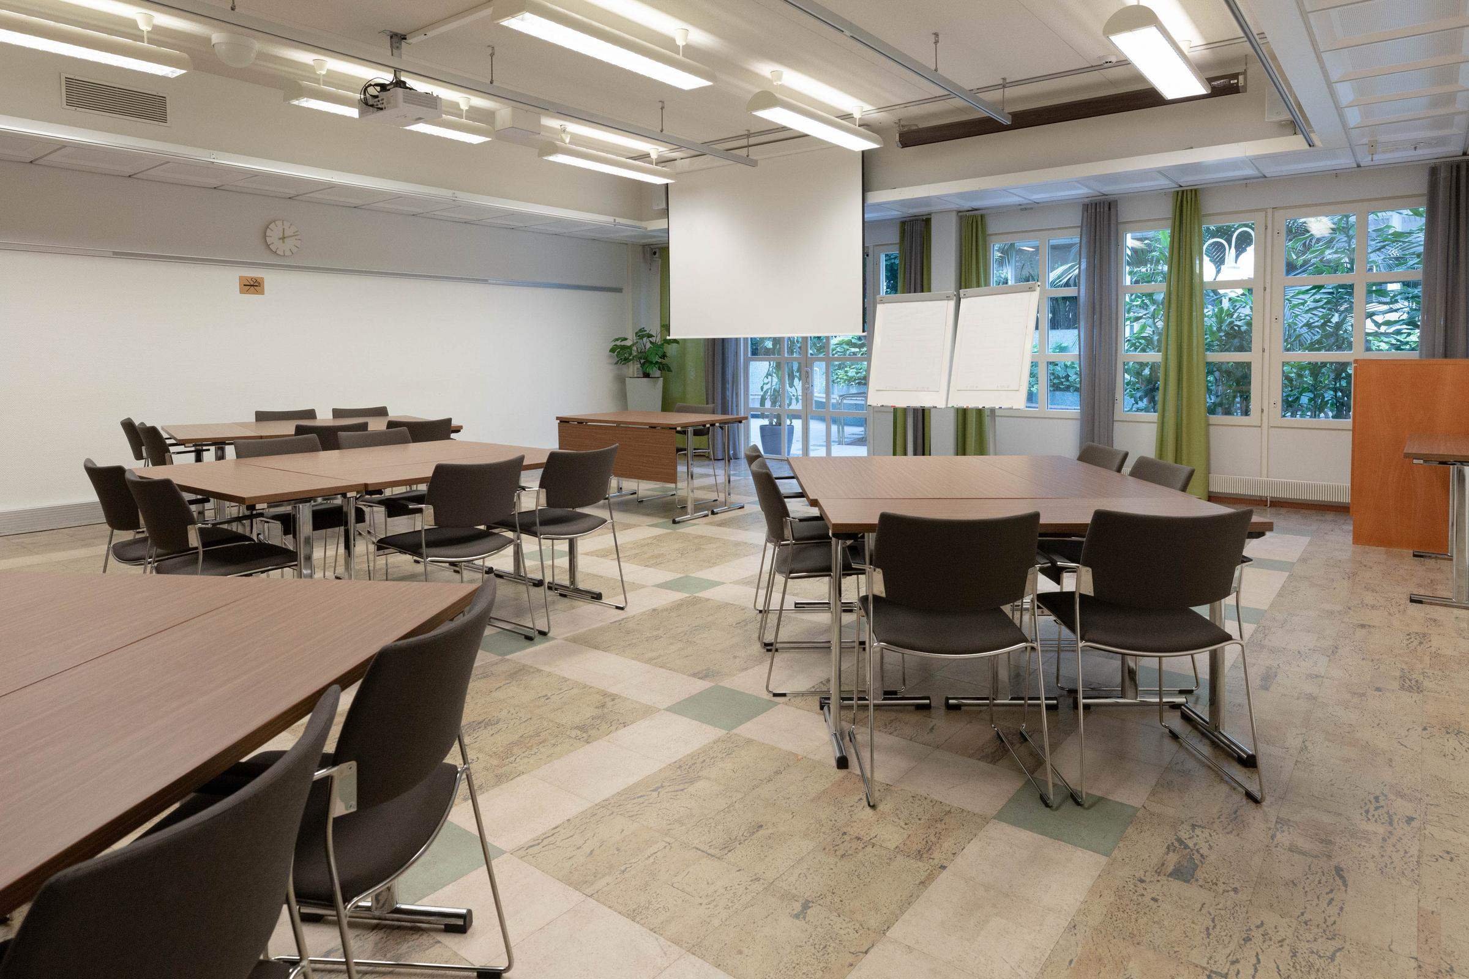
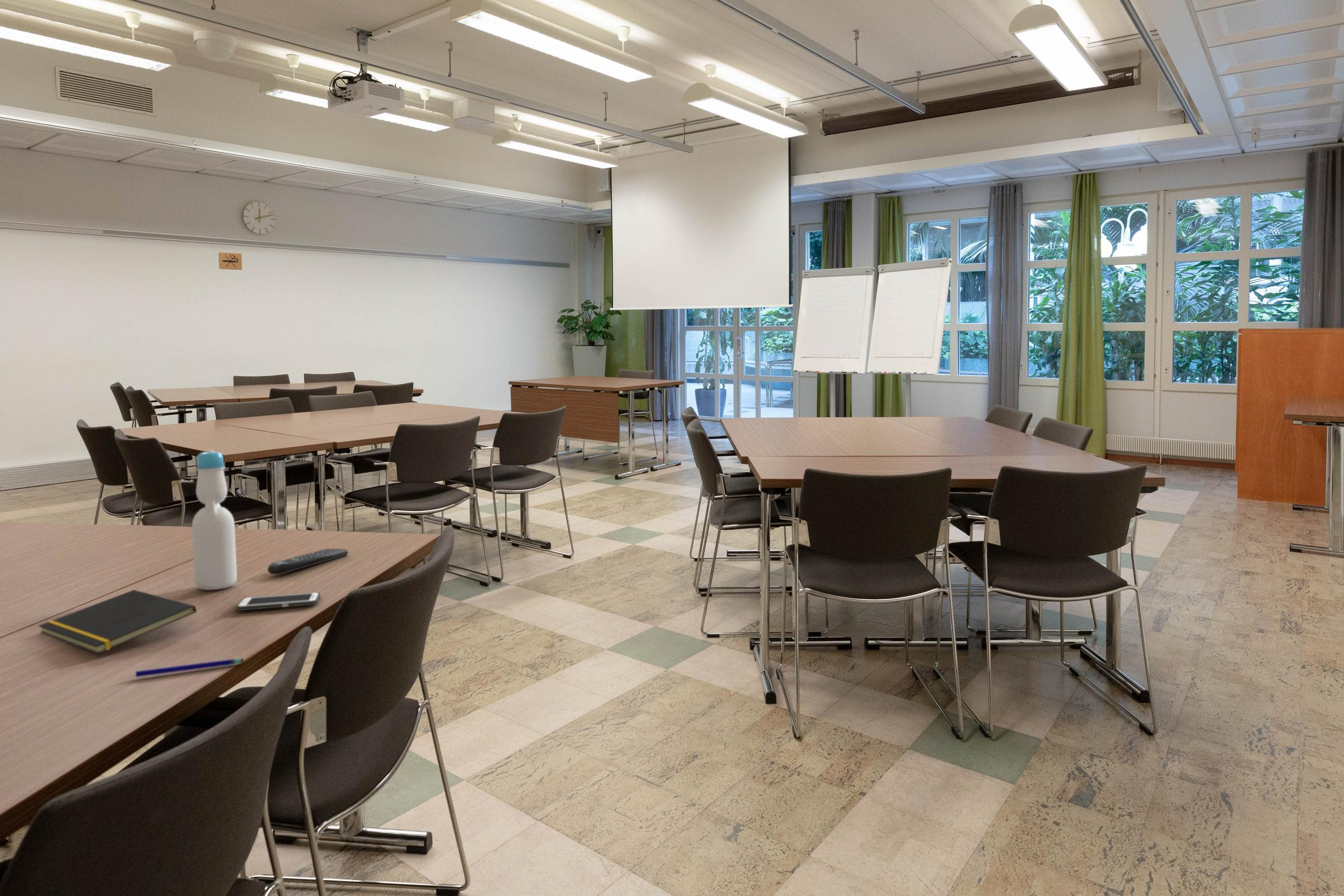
+ bottle [192,449,237,591]
+ cell phone [236,591,321,611]
+ notepad [38,589,197,654]
+ pen [135,658,244,678]
+ remote control [267,548,349,576]
